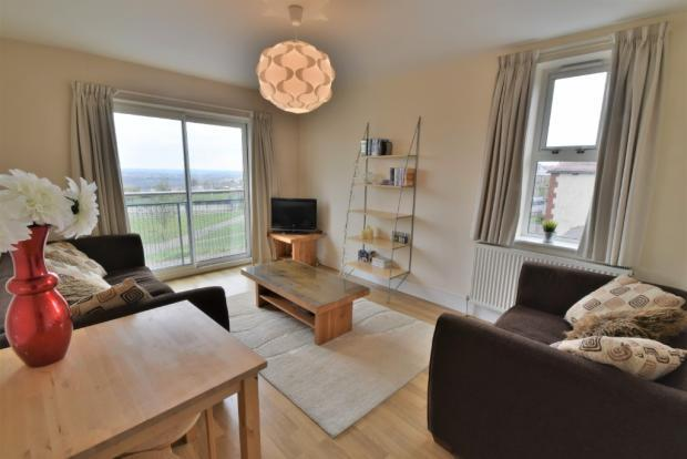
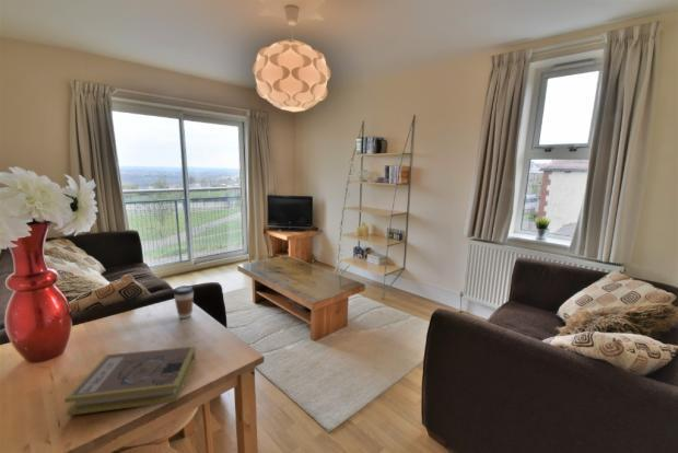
+ coffee cup [173,284,195,320]
+ book [63,346,197,417]
